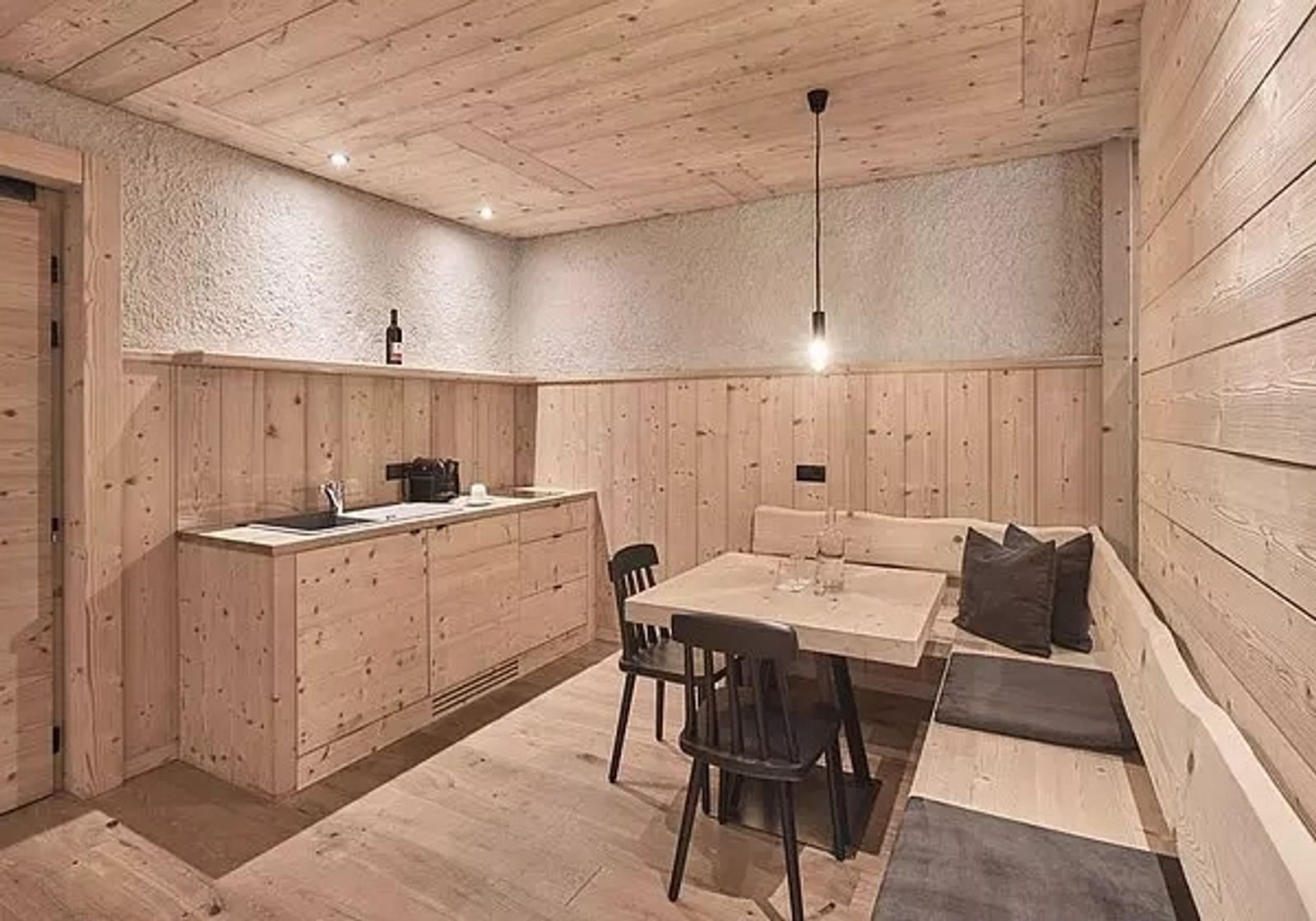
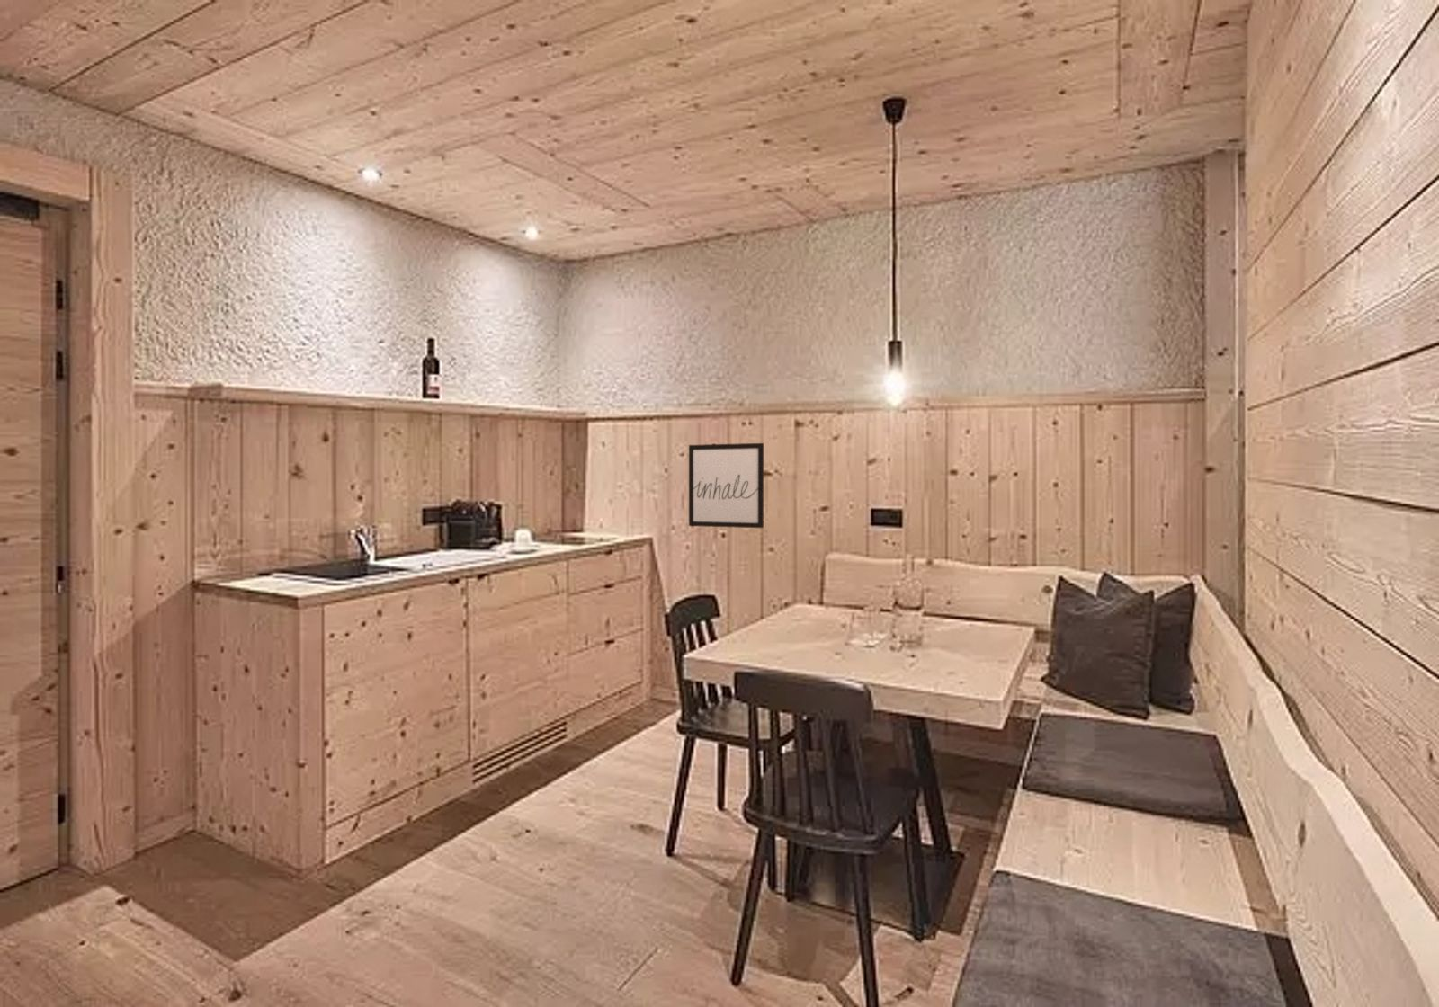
+ wall art [688,443,764,529]
